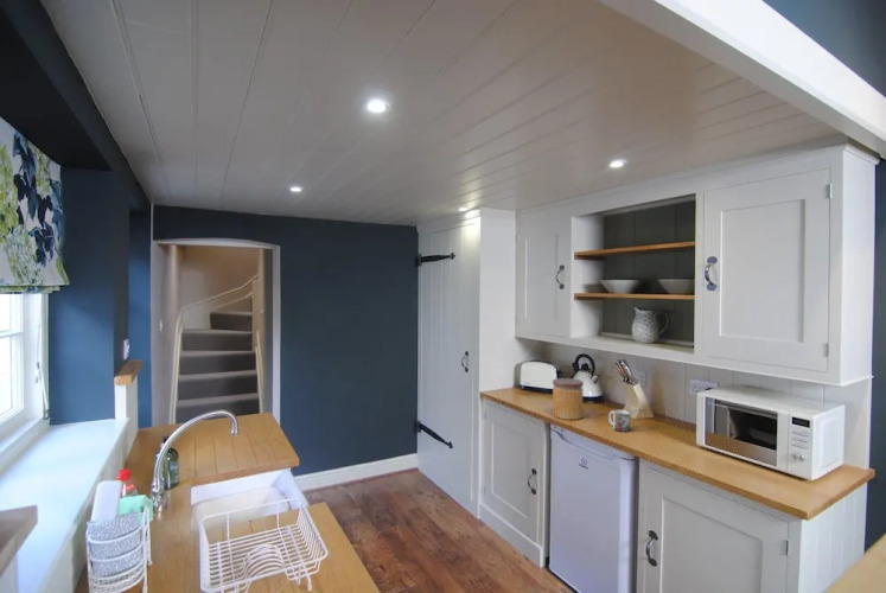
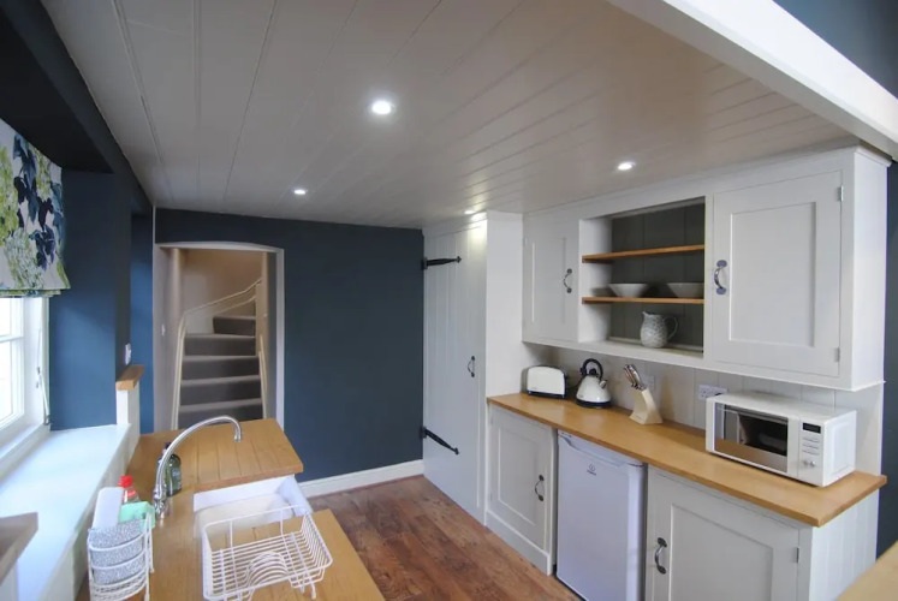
- mug [607,409,631,433]
- jar [552,377,585,421]
